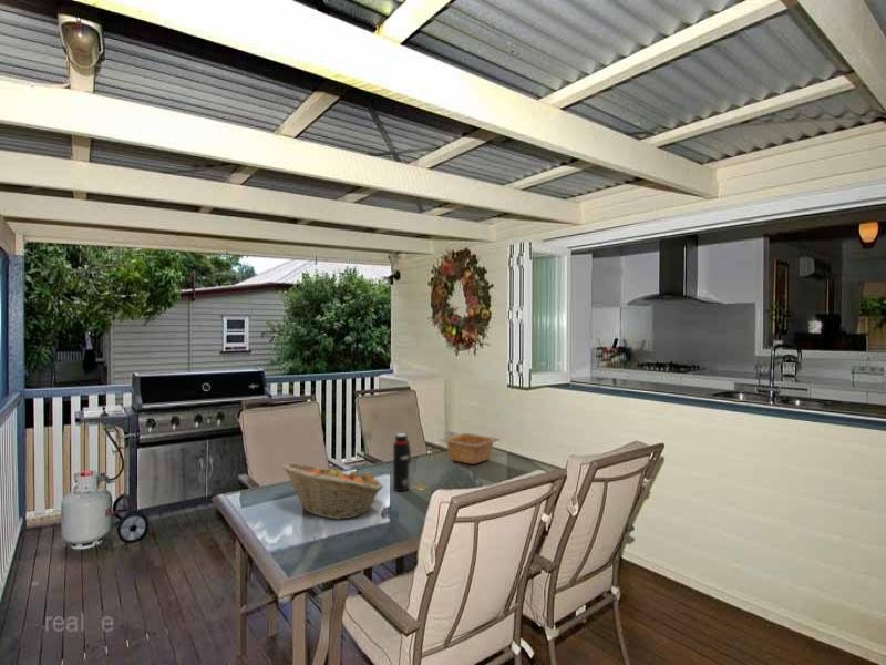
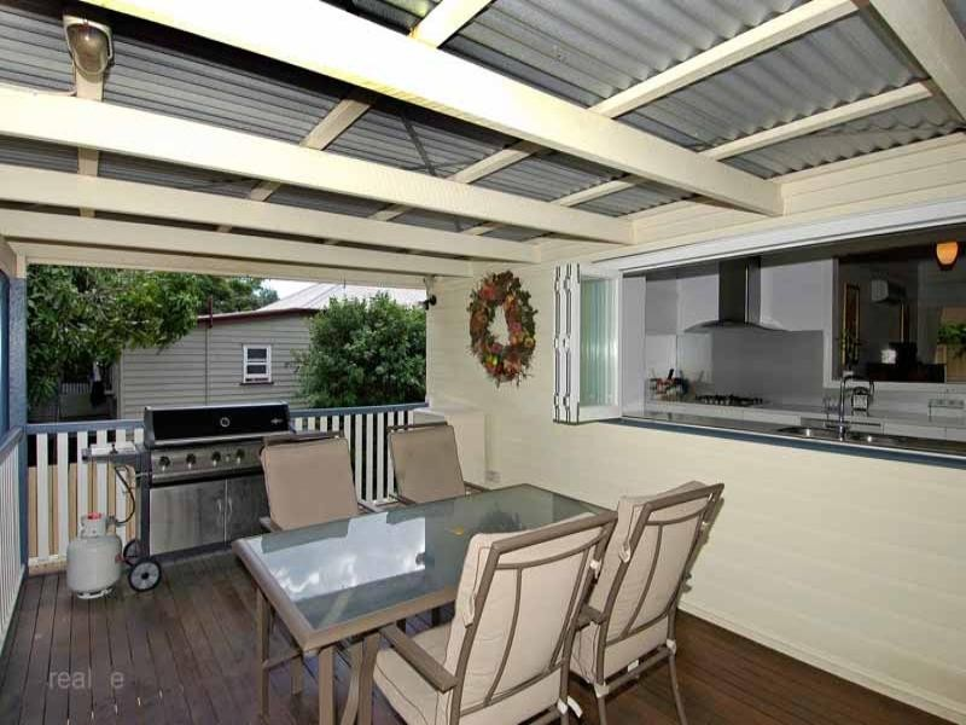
- fruit basket [281,462,385,521]
- water bottle [392,432,412,492]
- serving bowl [439,432,502,466]
